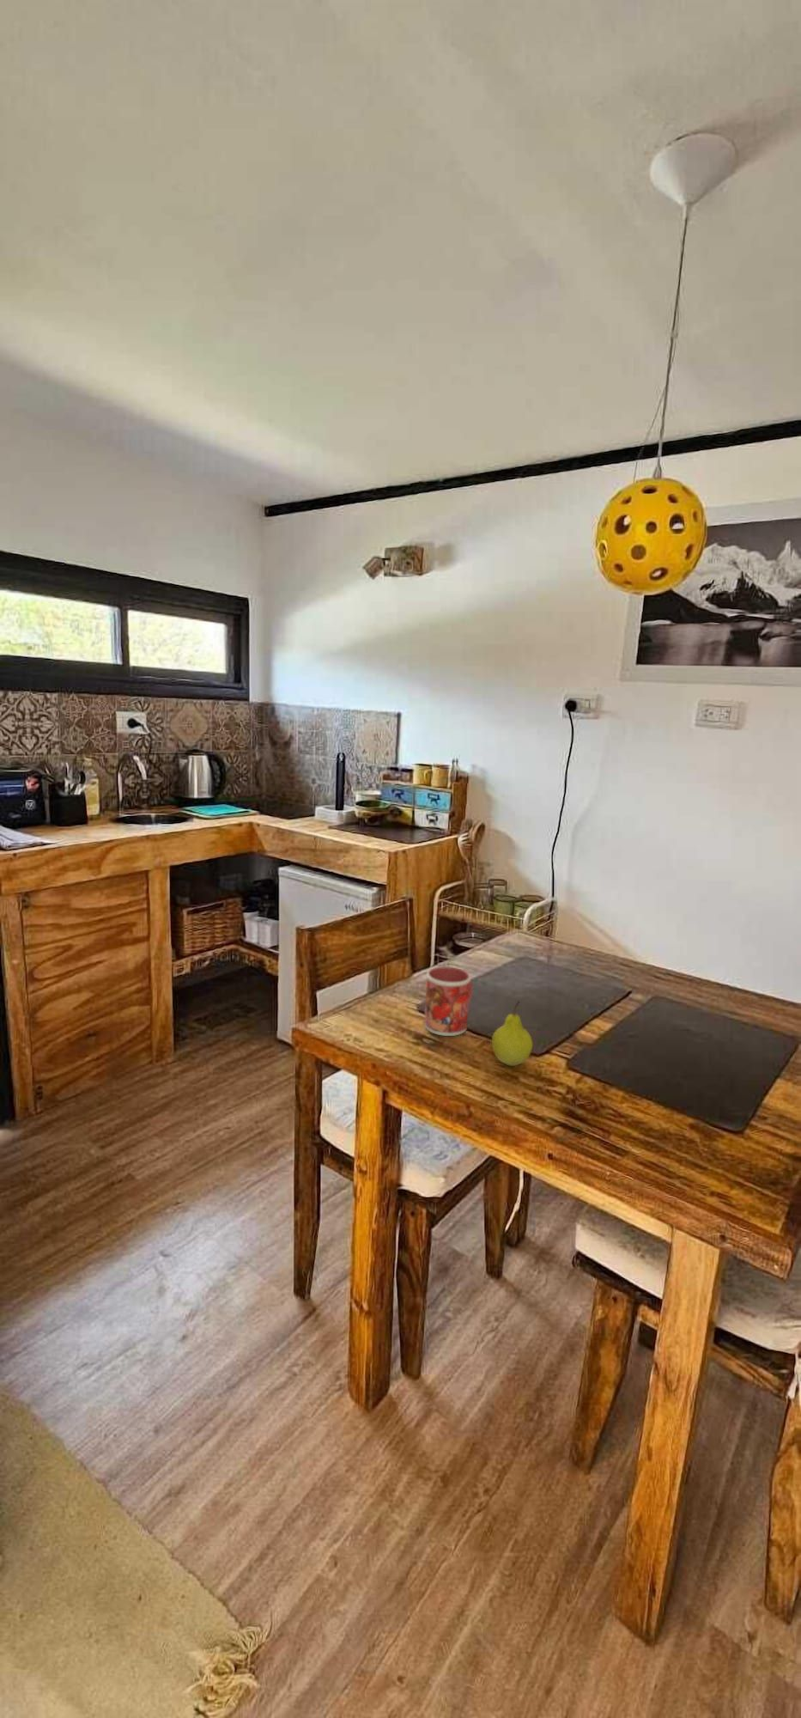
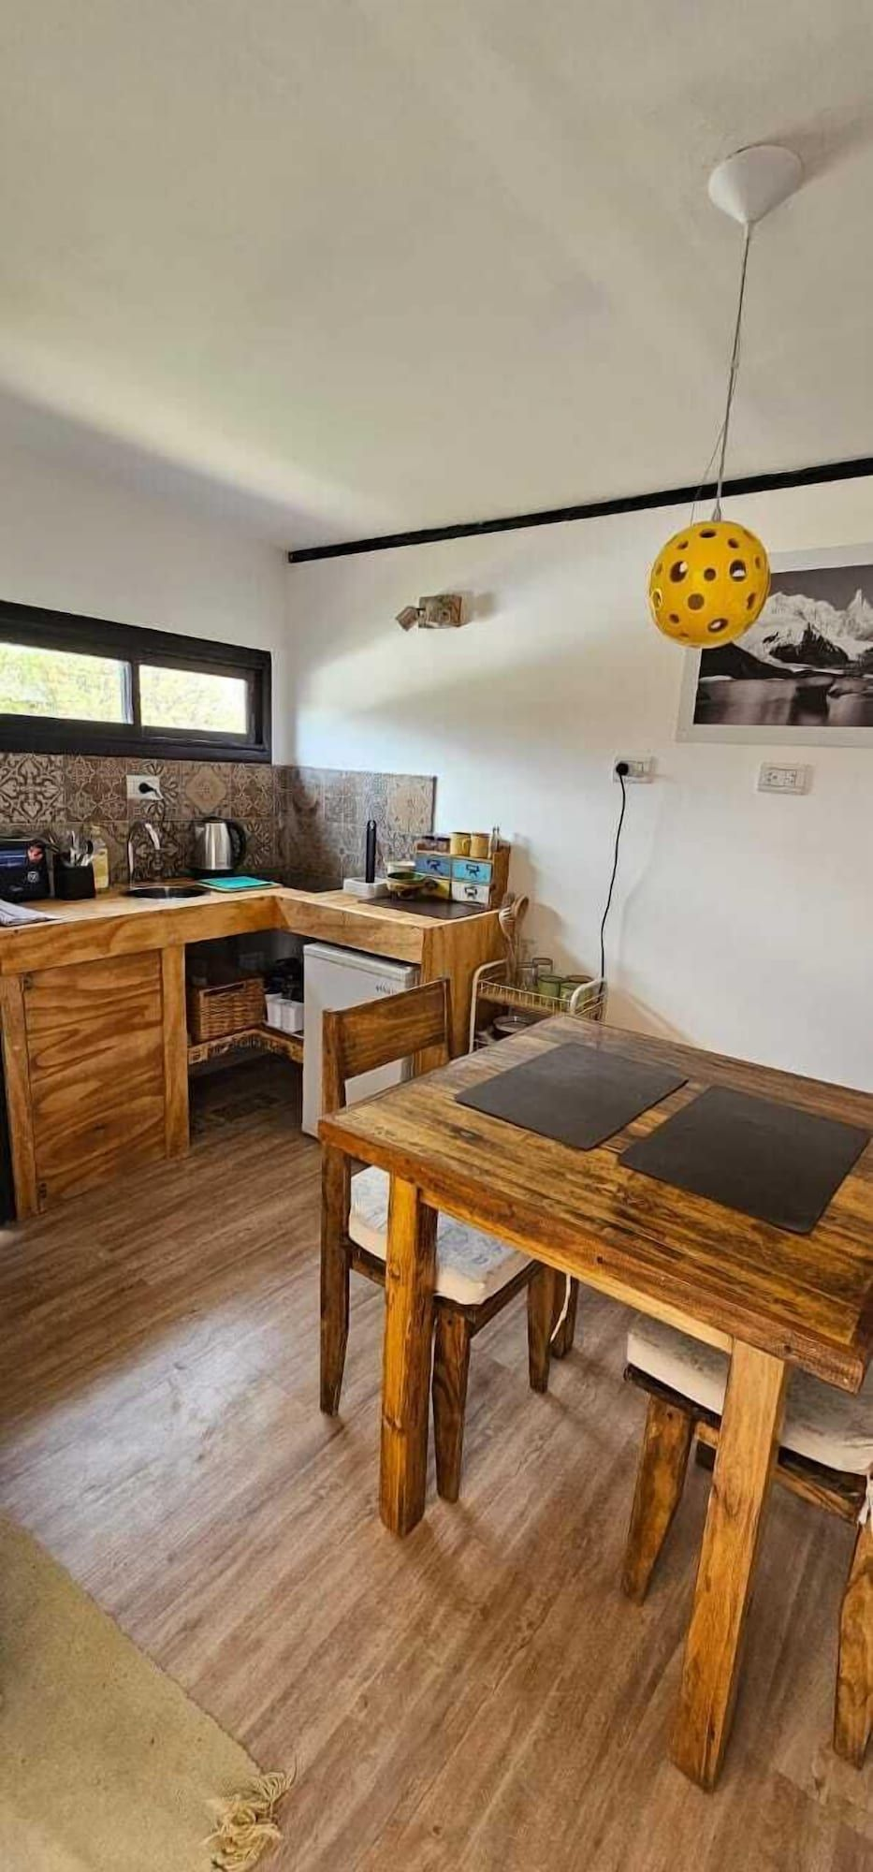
- mug [423,966,473,1036]
- fruit [491,1000,534,1067]
